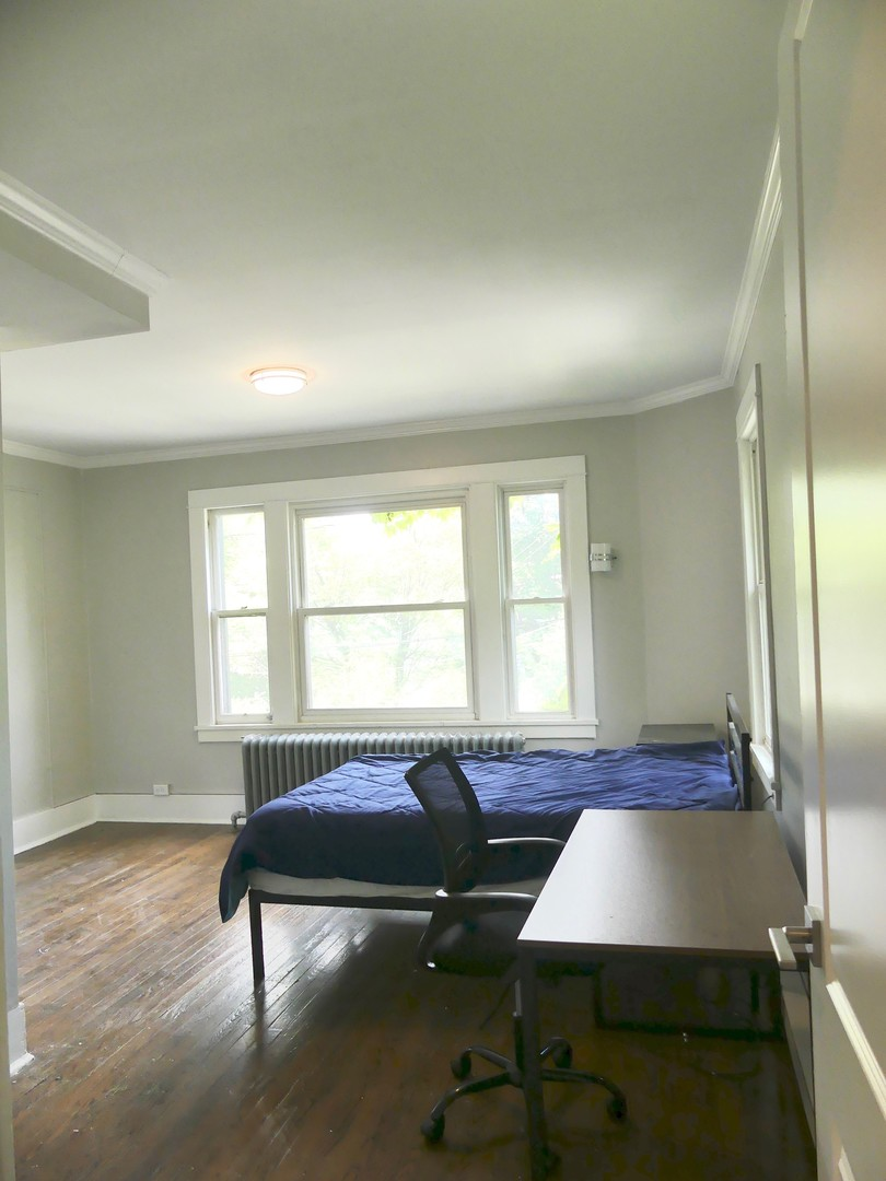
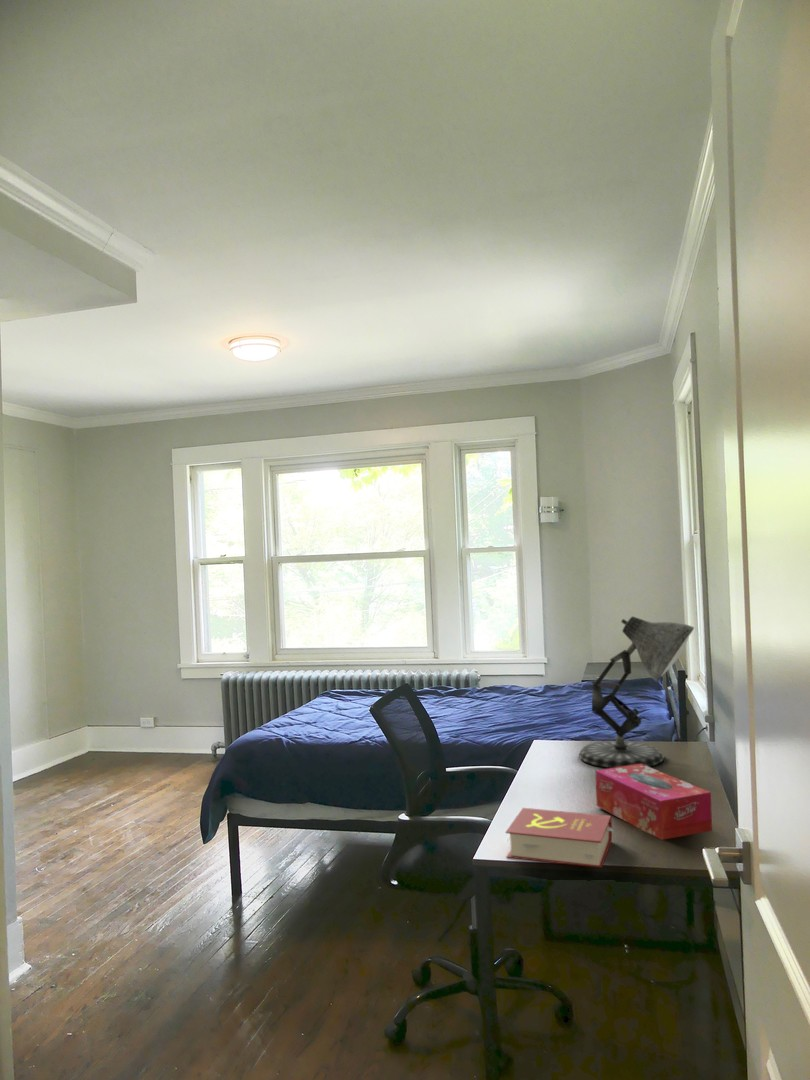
+ desk lamp [578,615,695,769]
+ tissue box [594,764,713,841]
+ book [505,807,615,869]
